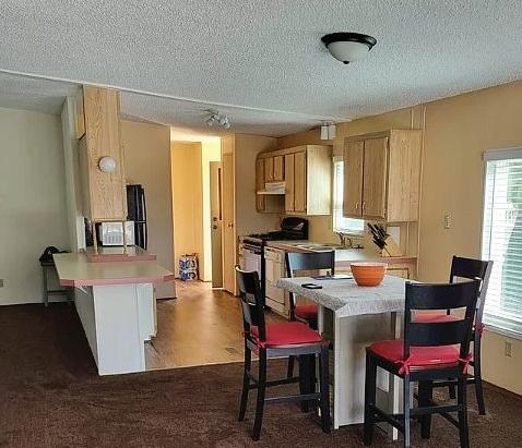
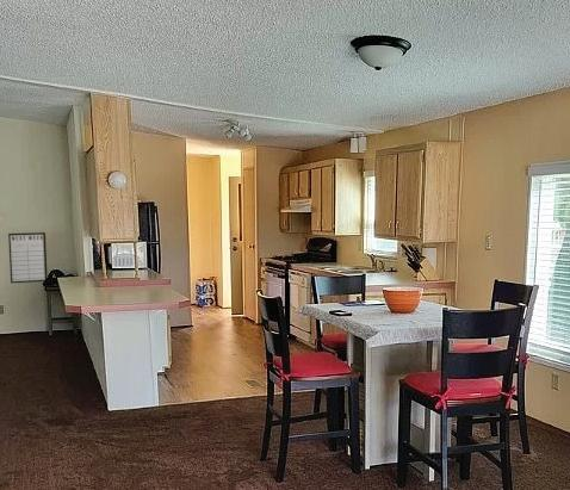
+ writing board [7,231,49,285]
